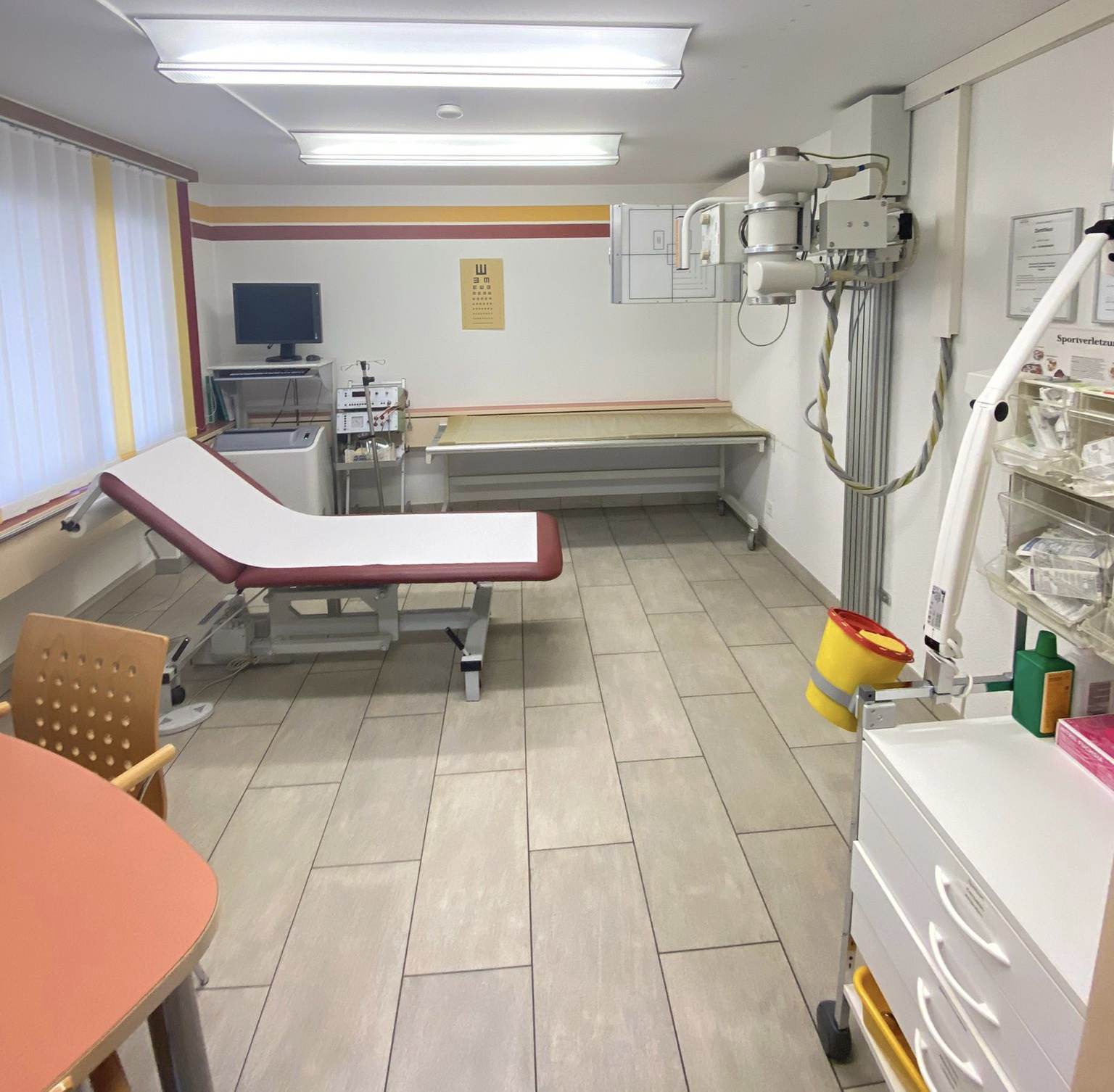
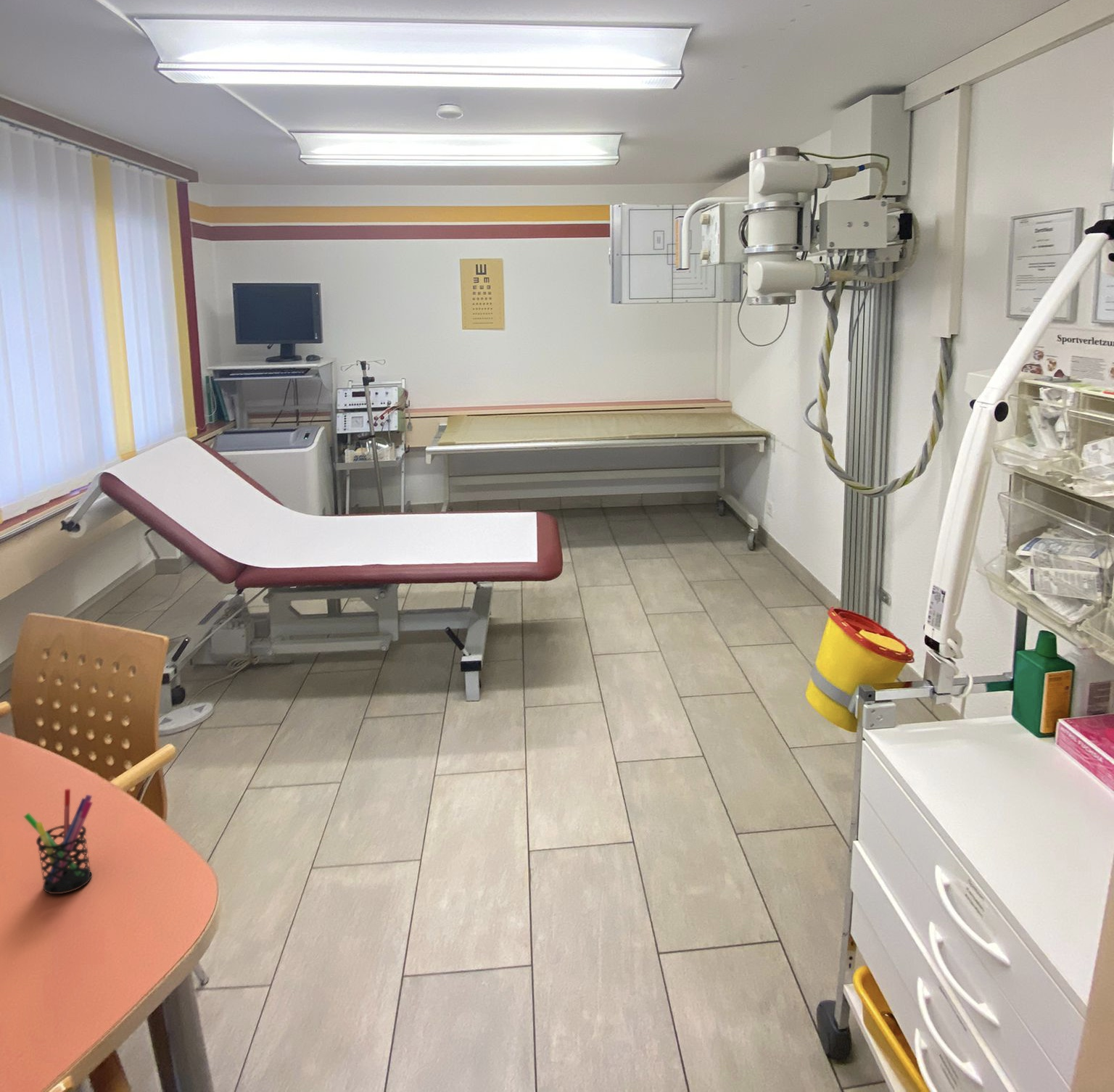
+ pen holder [23,788,94,895]
